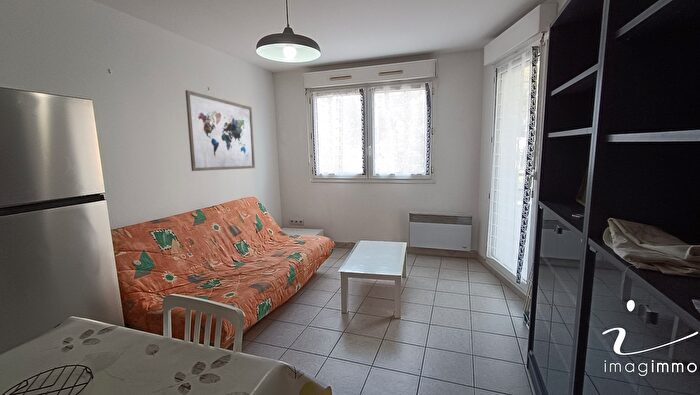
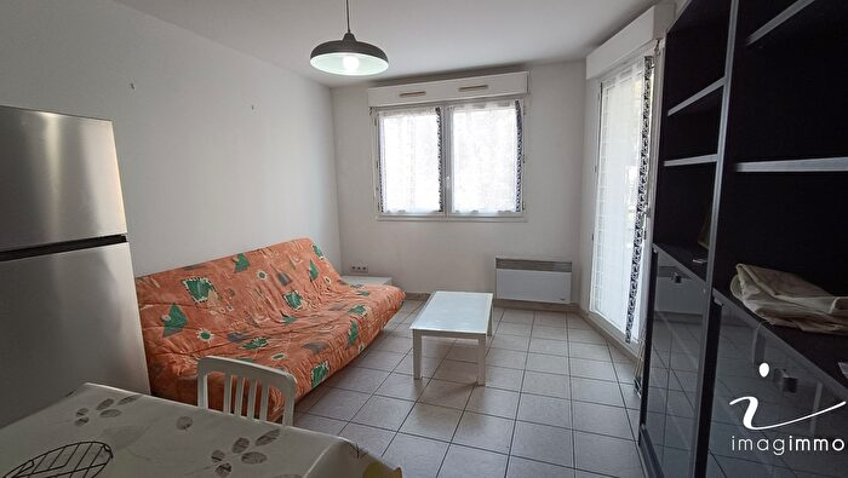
- wall art [184,89,256,172]
